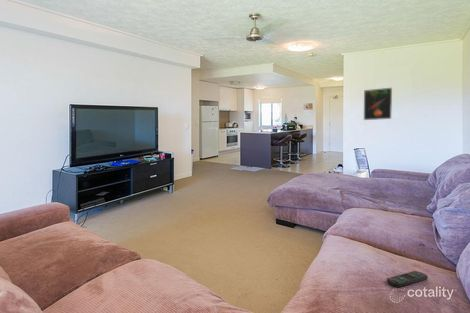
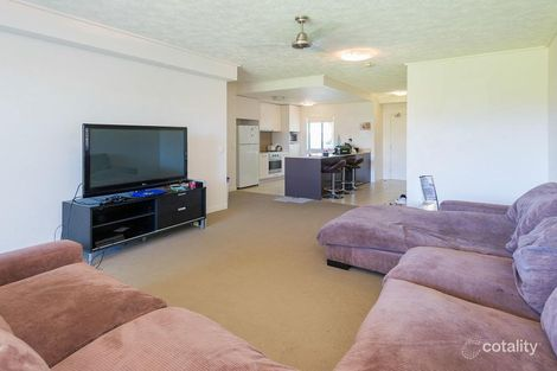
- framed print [363,87,393,121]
- remote control [386,270,429,288]
